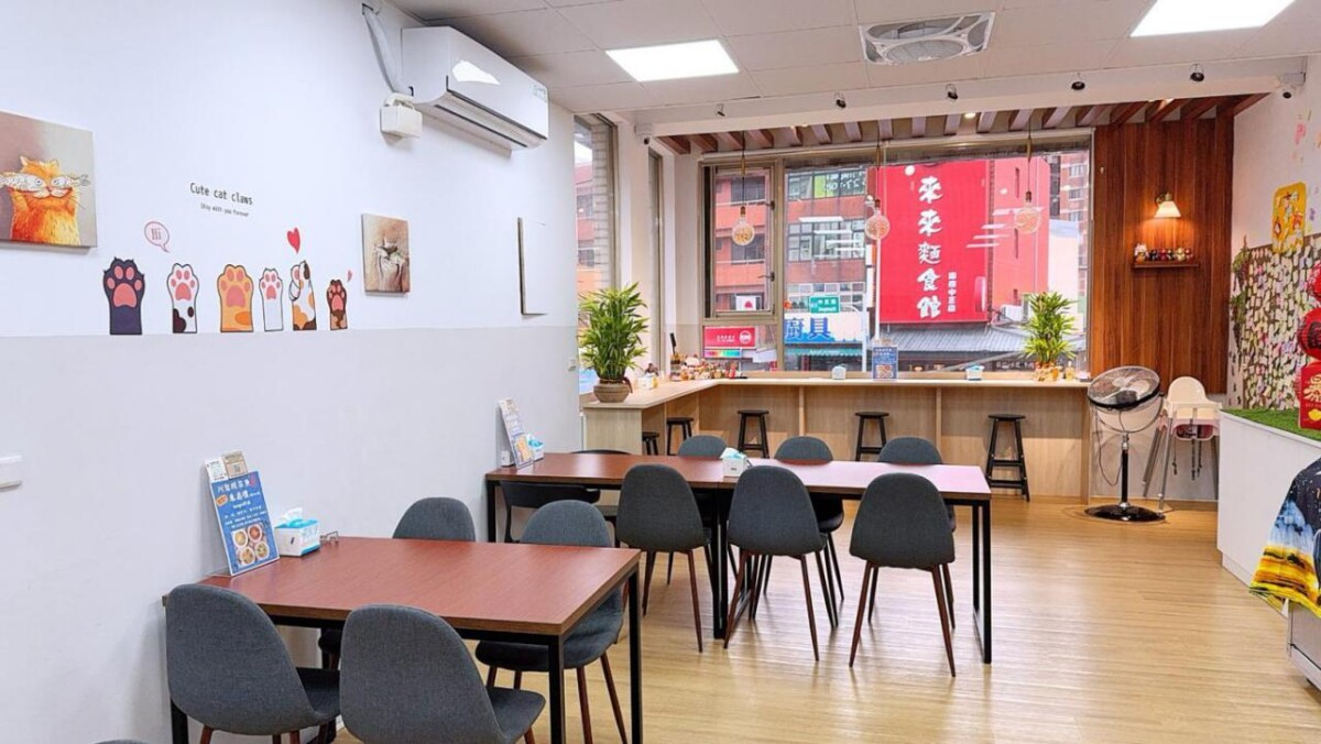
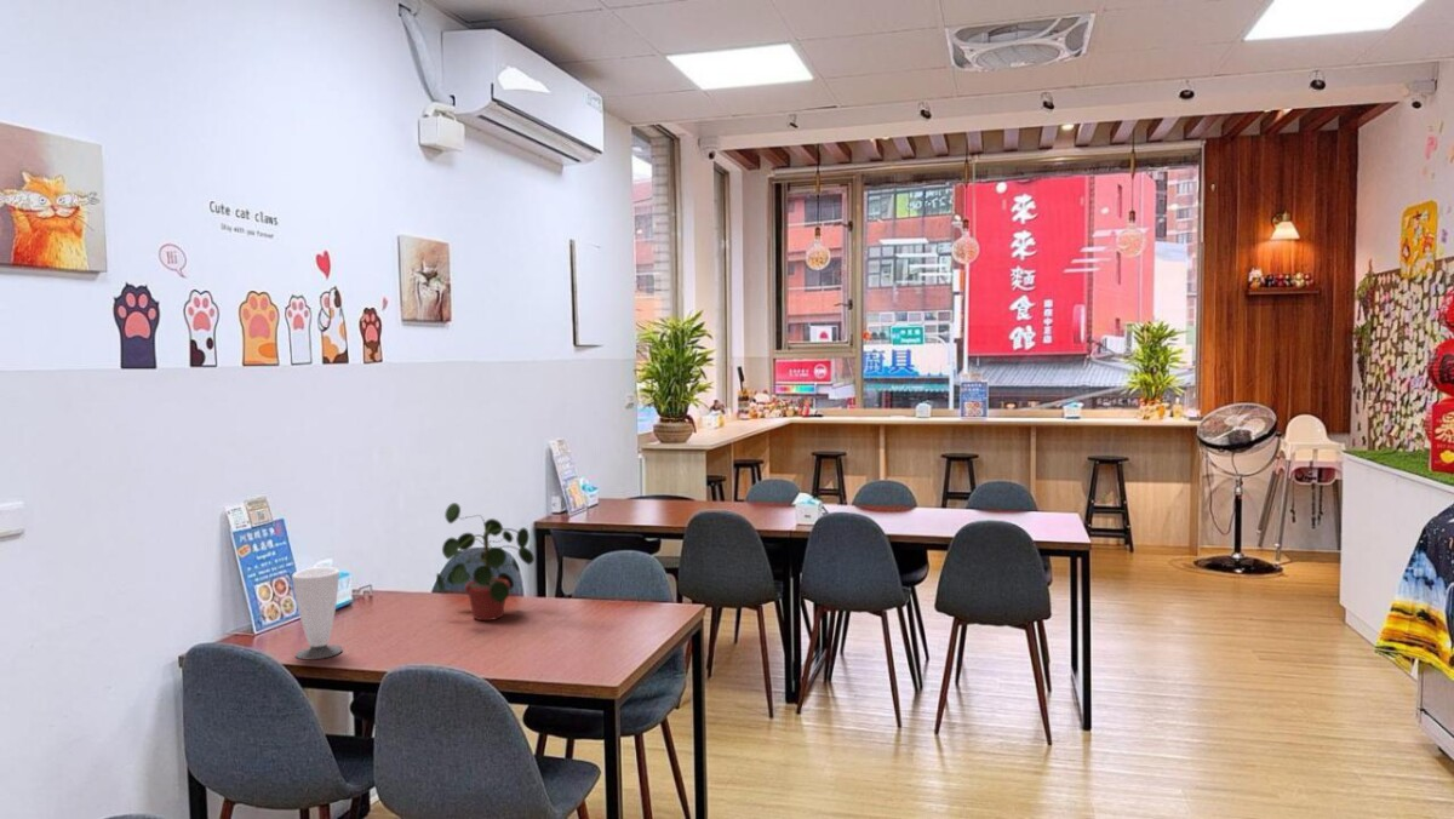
+ cup [291,566,344,660]
+ potted plant [435,502,536,622]
